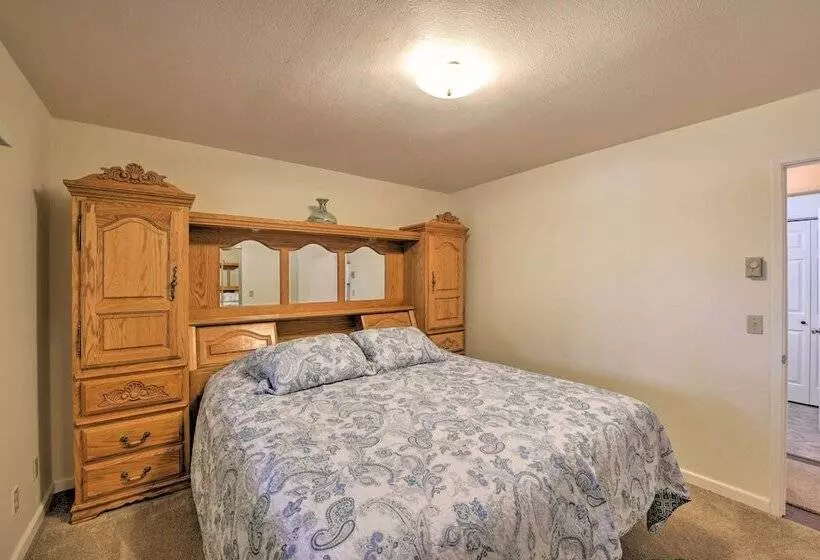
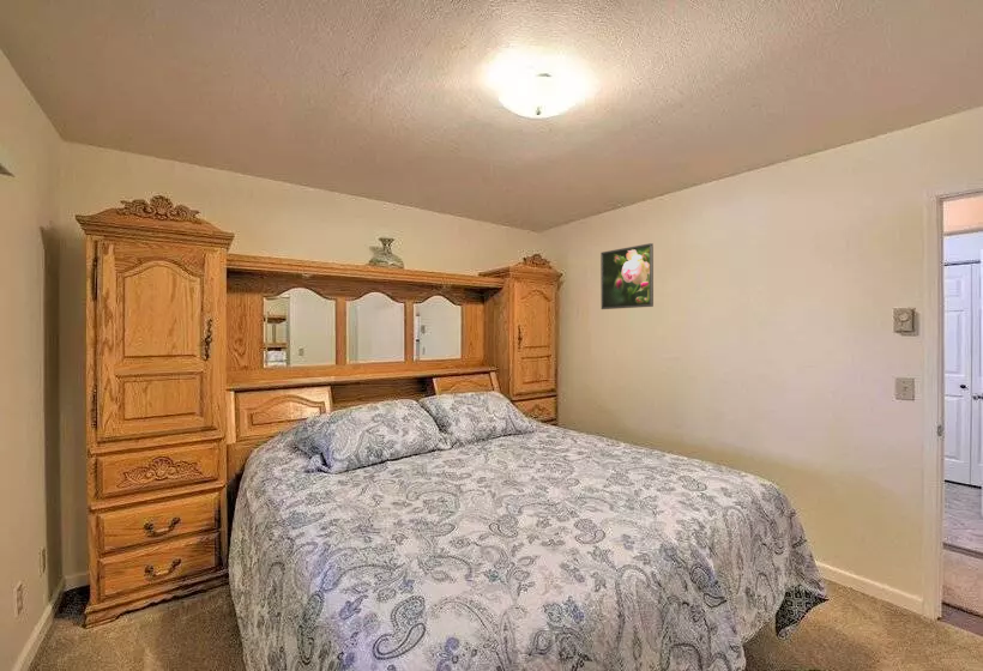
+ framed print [599,242,655,310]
